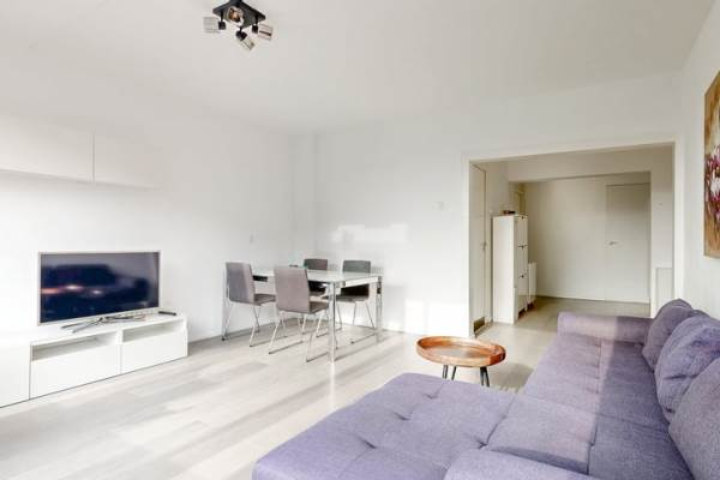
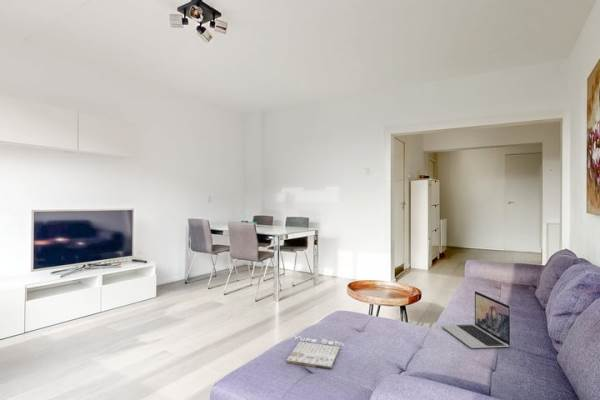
+ magazine [286,335,344,370]
+ laptop [441,290,511,349]
